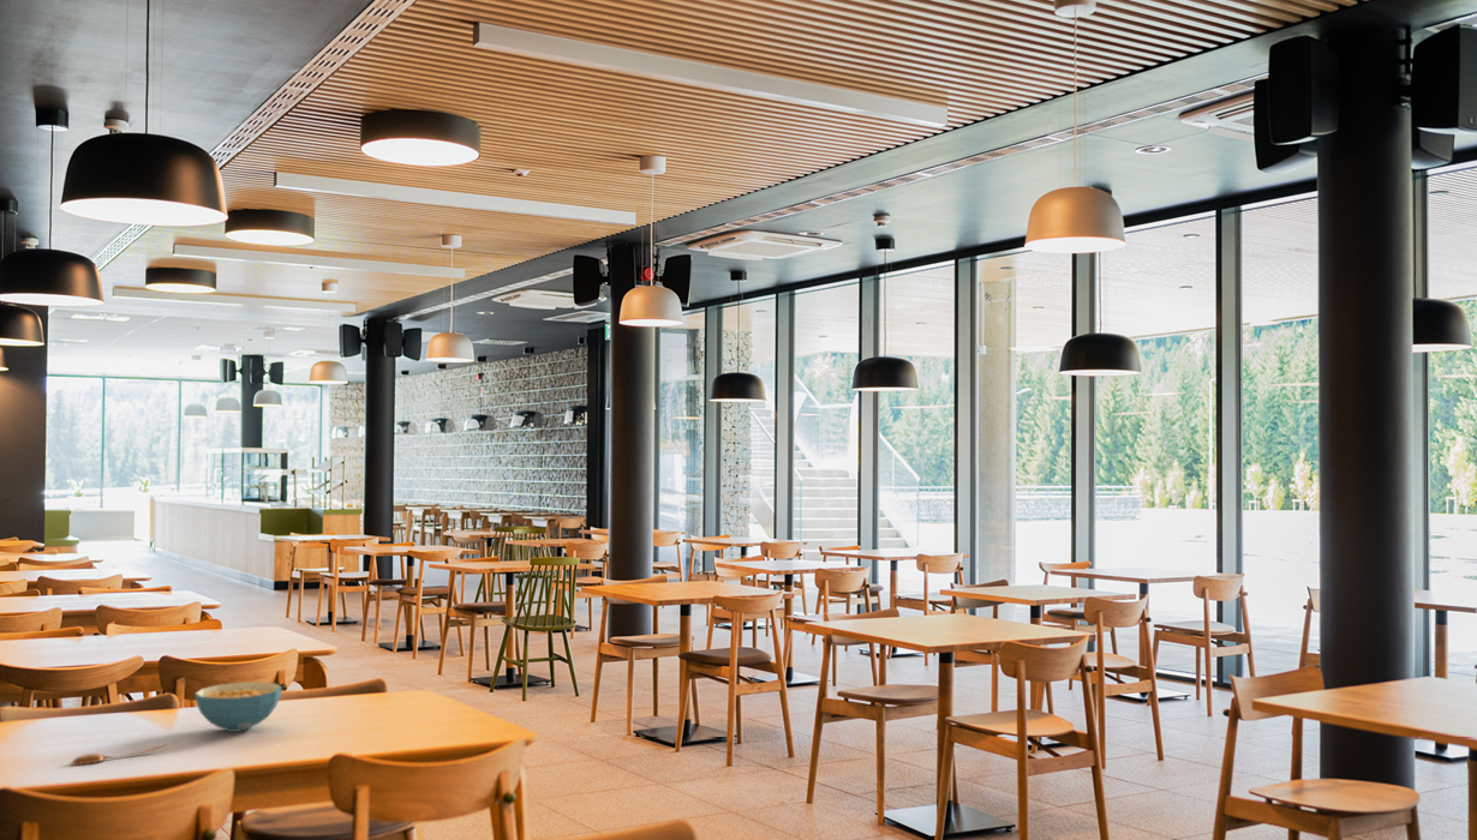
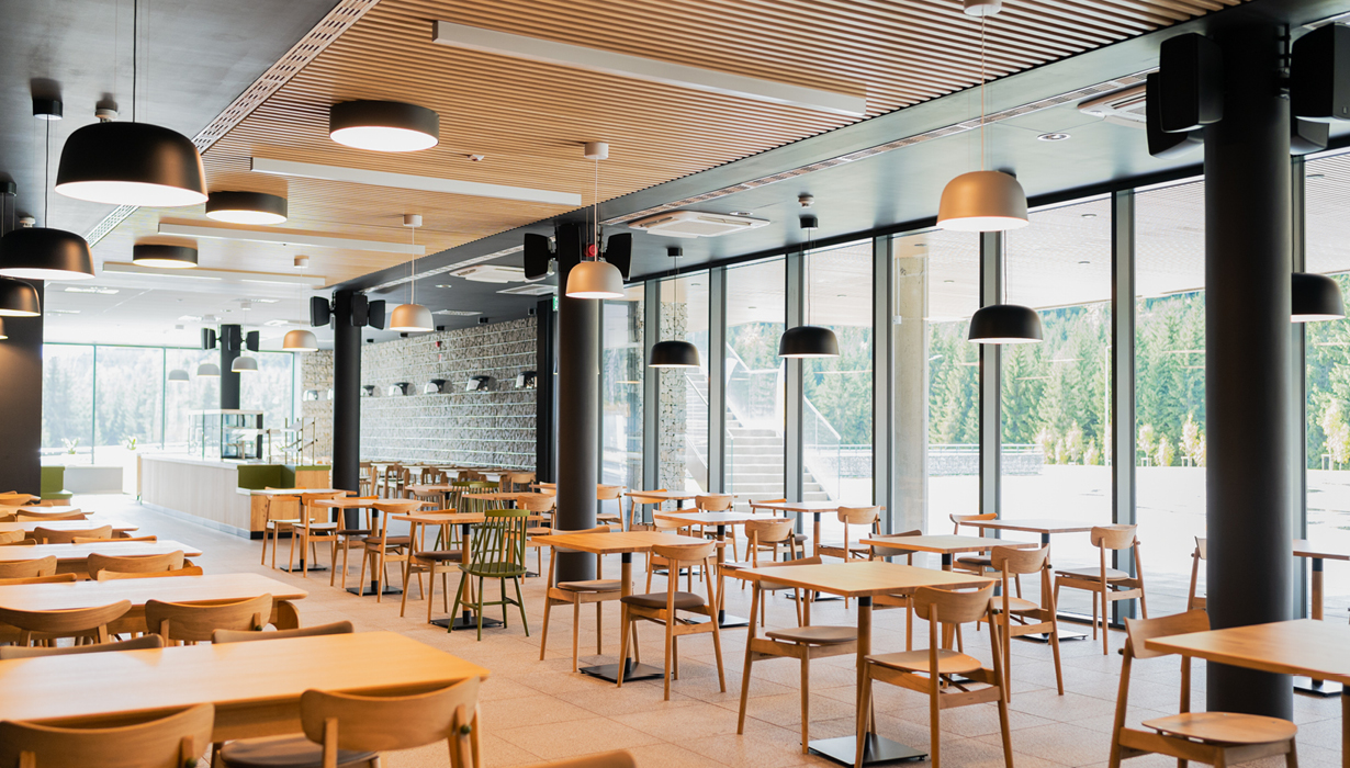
- cereal bowl [193,680,283,733]
- spoon [70,743,167,767]
